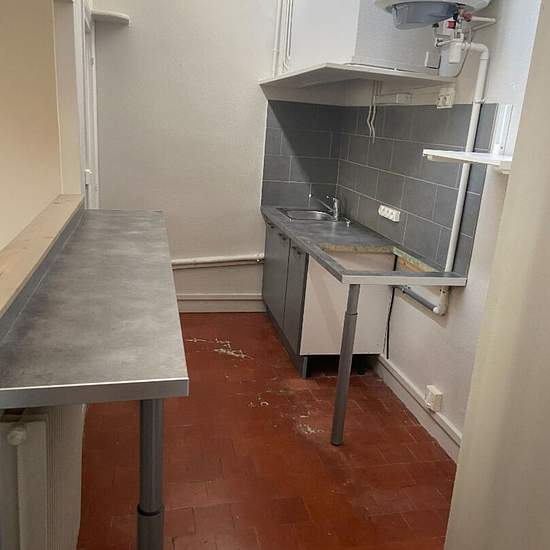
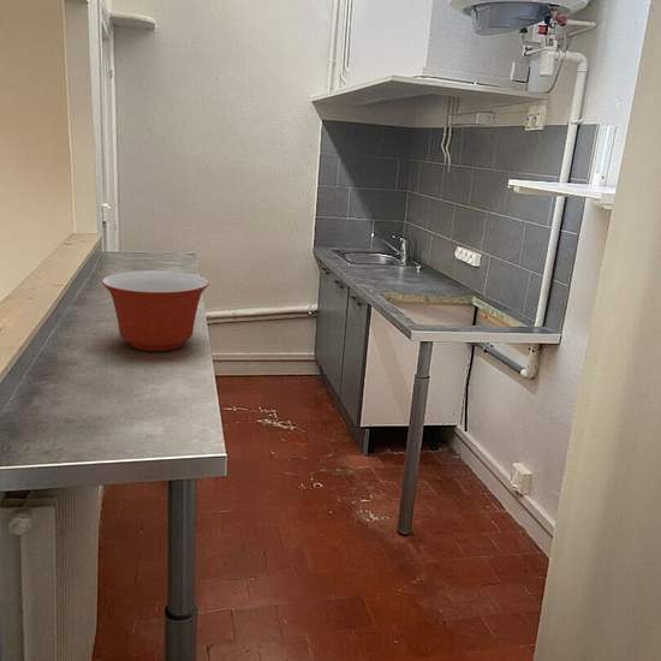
+ mixing bowl [101,270,210,352]
